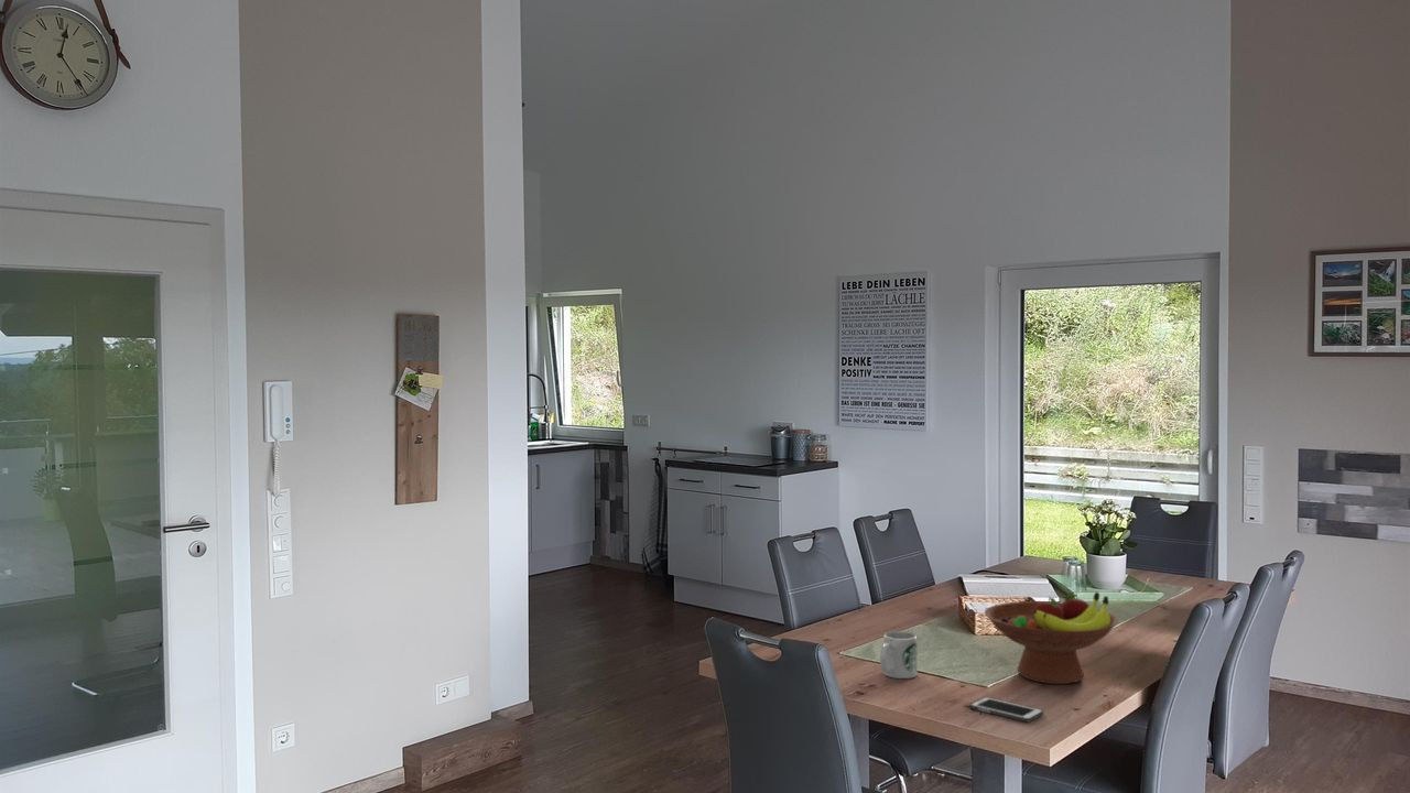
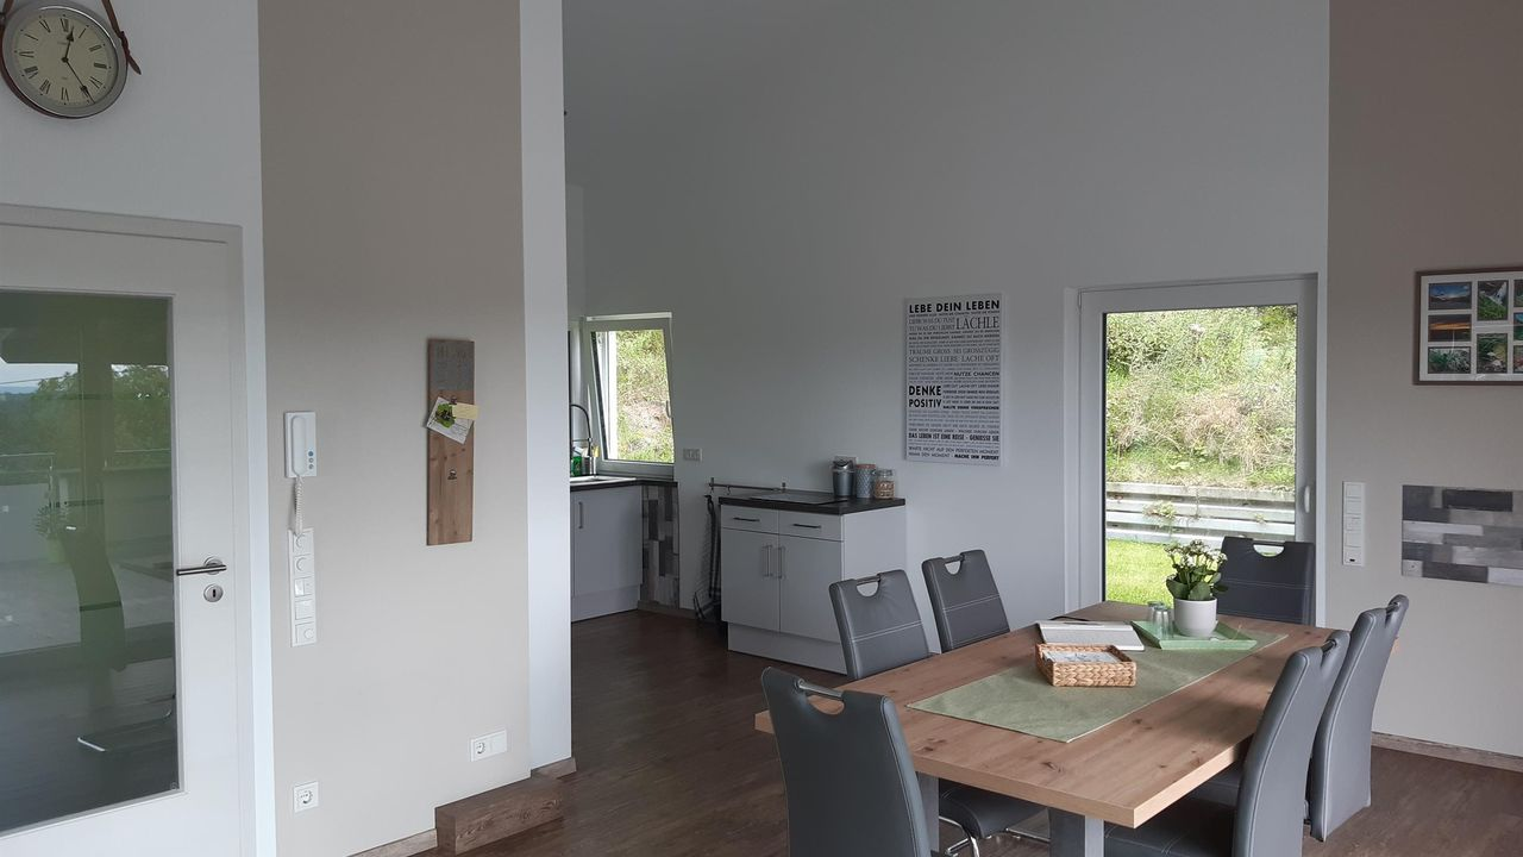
- mug [879,630,919,680]
- cell phone [969,696,1044,724]
- fruit bowl [984,591,1119,685]
